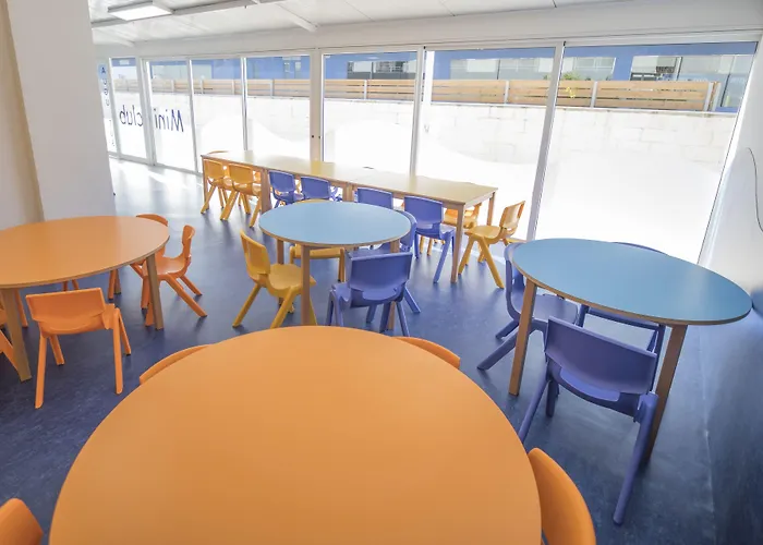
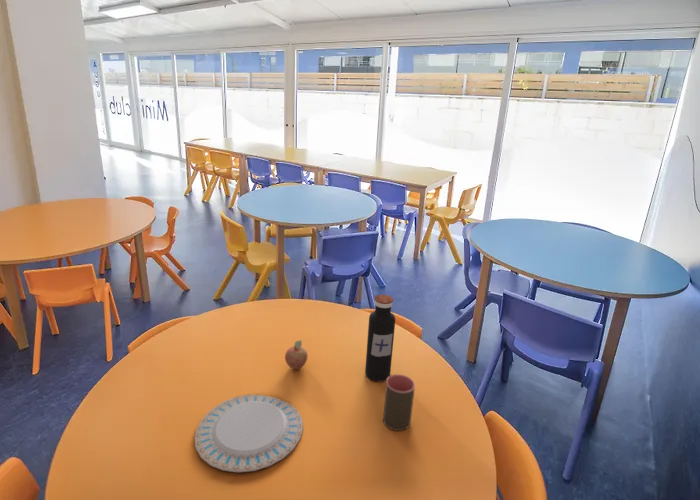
+ water bottle [364,294,396,382]
+ cup [382,373,416,432]
+ chinaware [193,394,304,473]
+ fruit [284,339,309,370]
